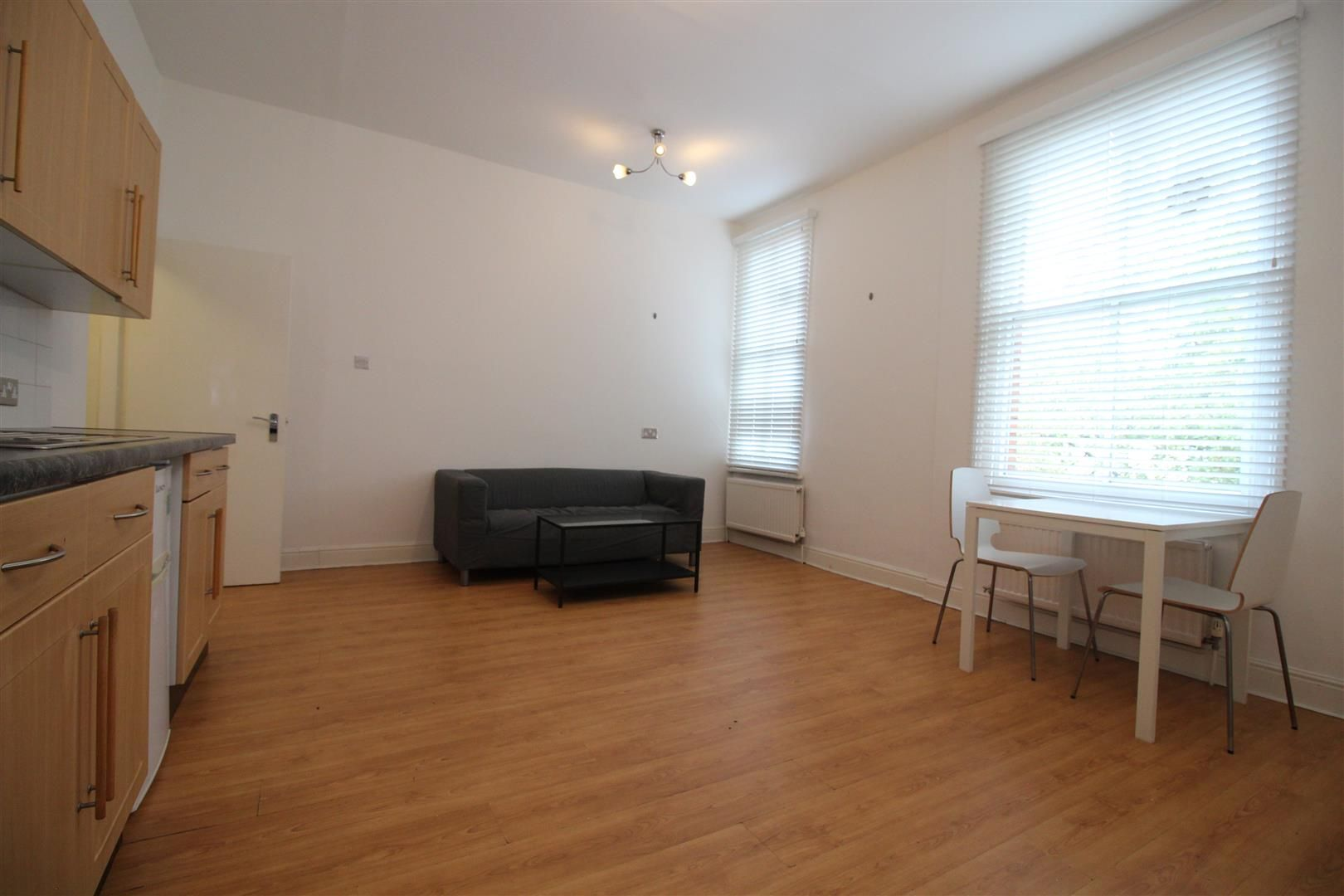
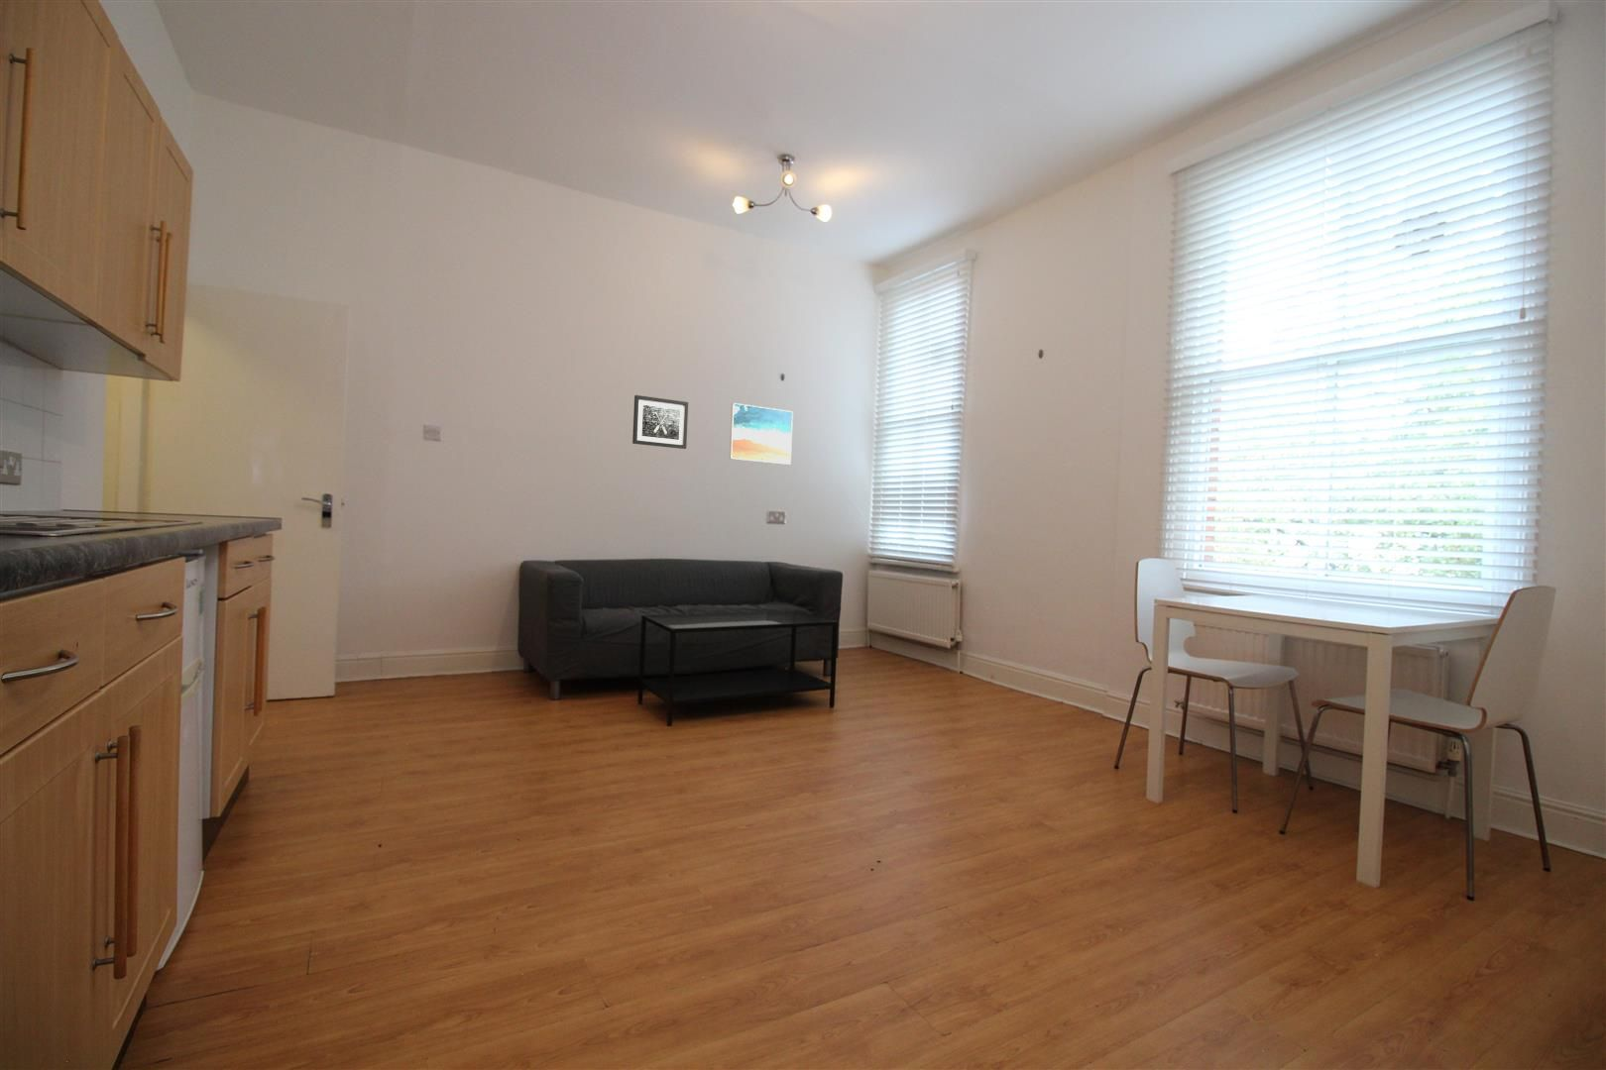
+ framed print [729,402,795,466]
+ wall art [631,394,689,450]
